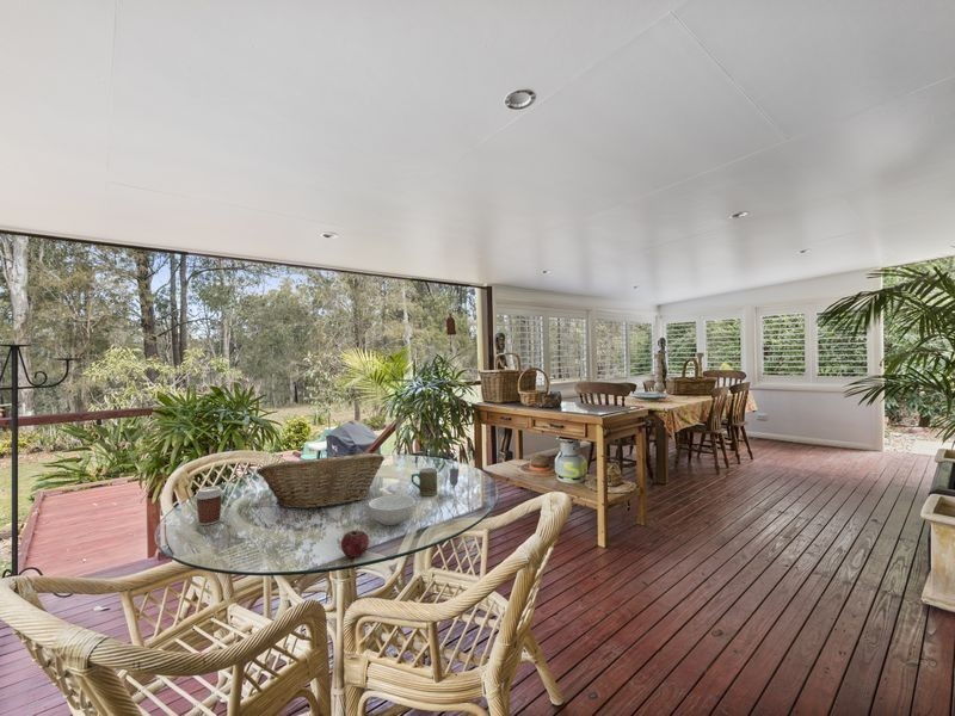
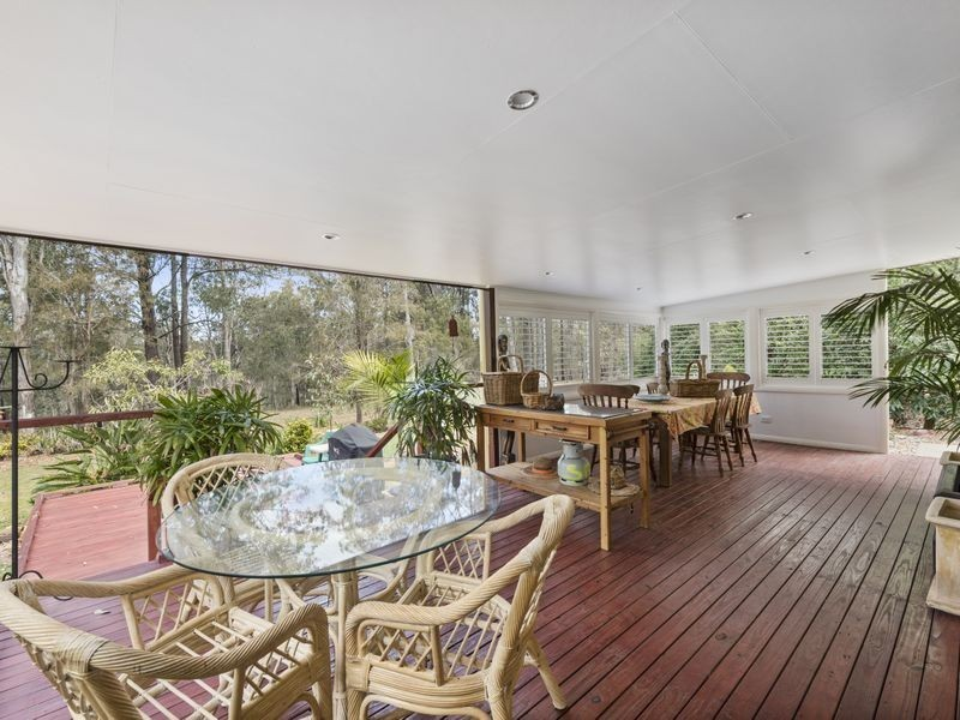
- cereal bowl [368,494,417,526]
- mug [411,467,438,496]
- coffee cup [193,486,226,526]
- fruit basket [255,452,386,510]
- apple [340,527,370,558]
